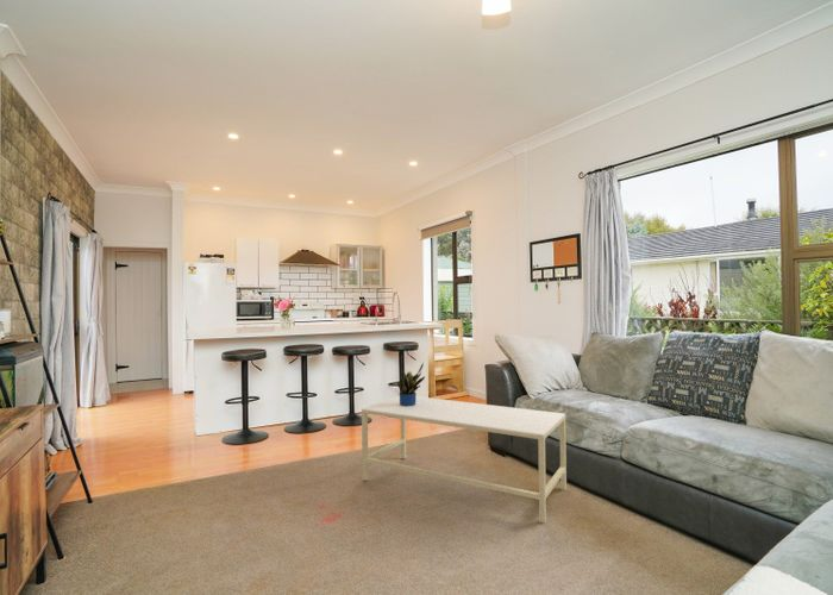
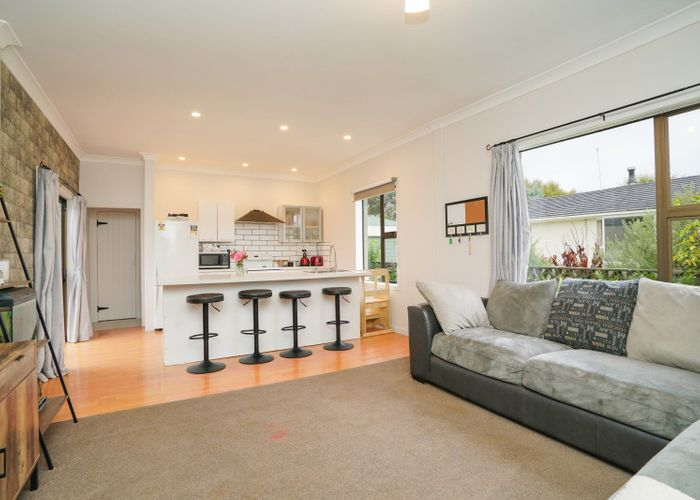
- potted plant [396,362,426,406]
- coffee table [361,395,568,525]
